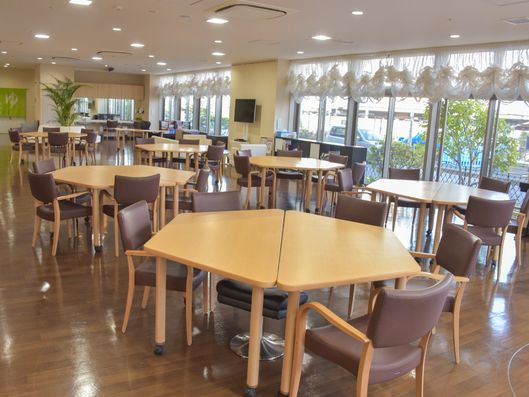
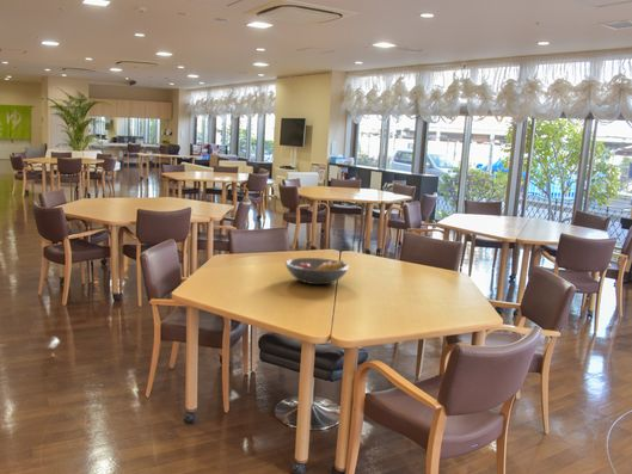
+ fruit bowl [283,257,350,285]
